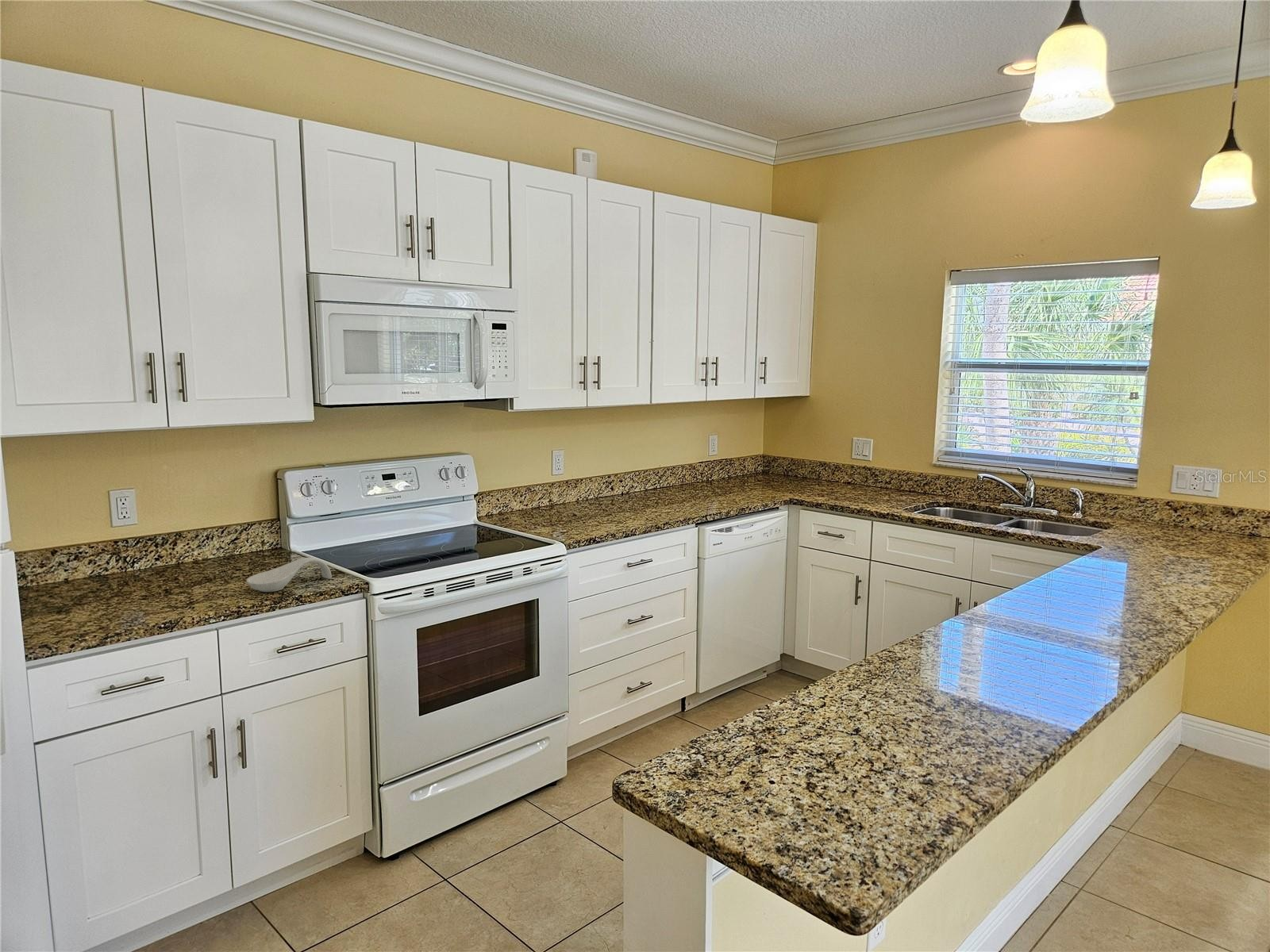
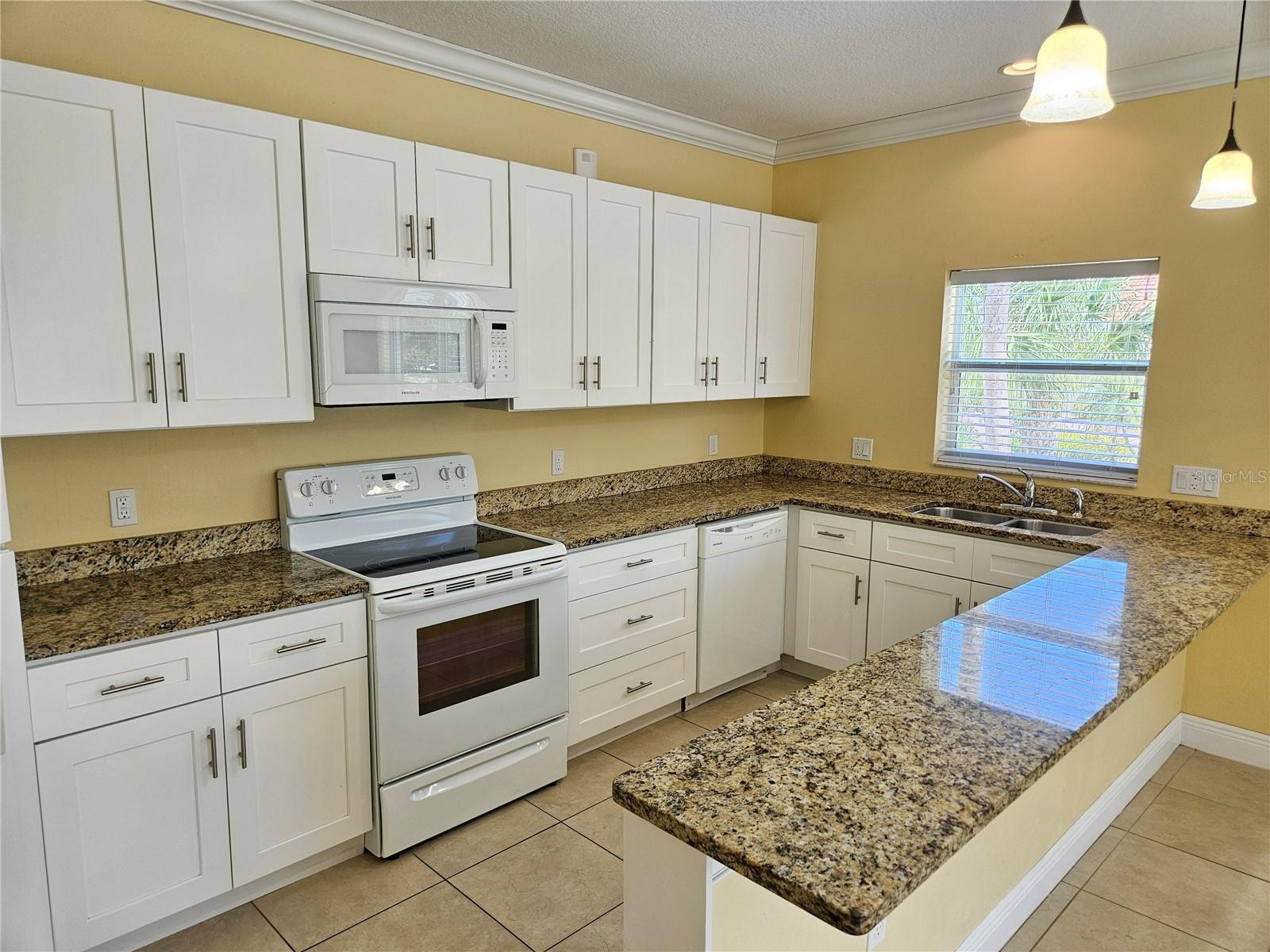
- spoon rest [246,557,333,593]
